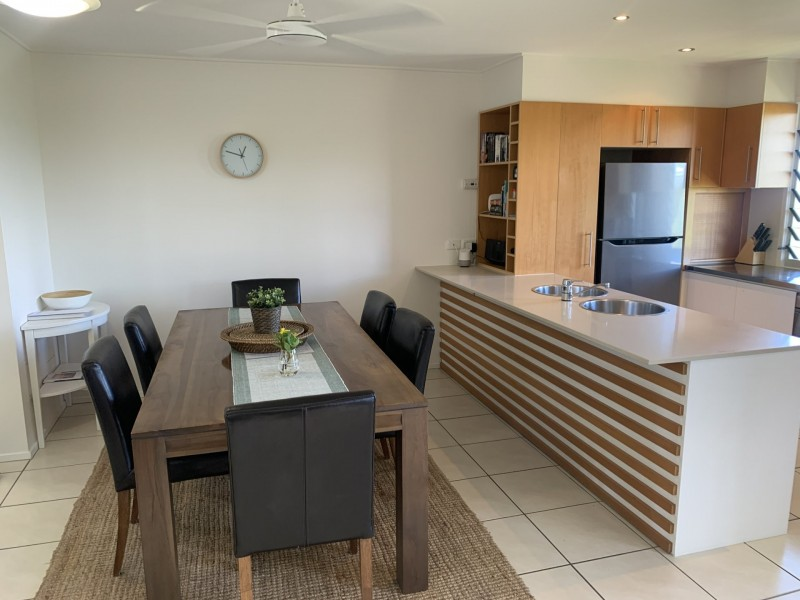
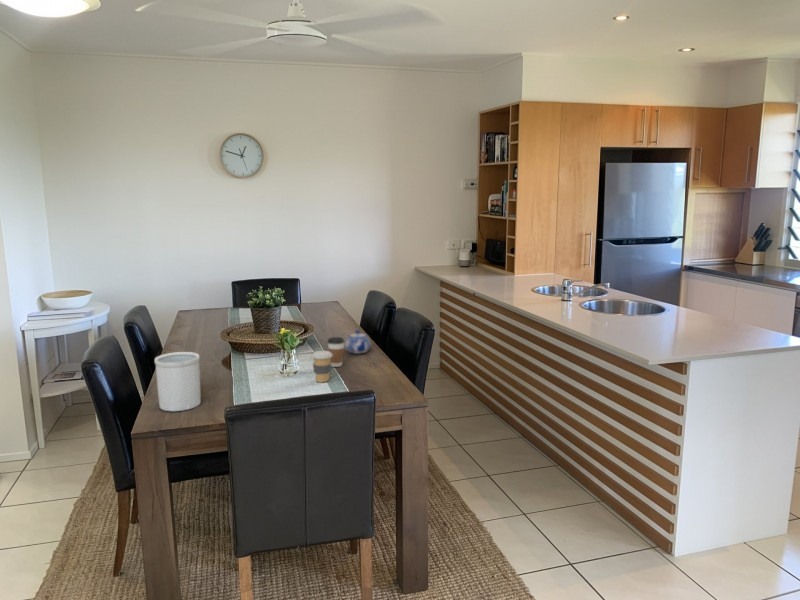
+ coffee cup [326,336,346,368]
+ teapot [344,329,372,355]
+ coffee cup [310,350,332,383]
+ utensil holder [154,351,202,412]
